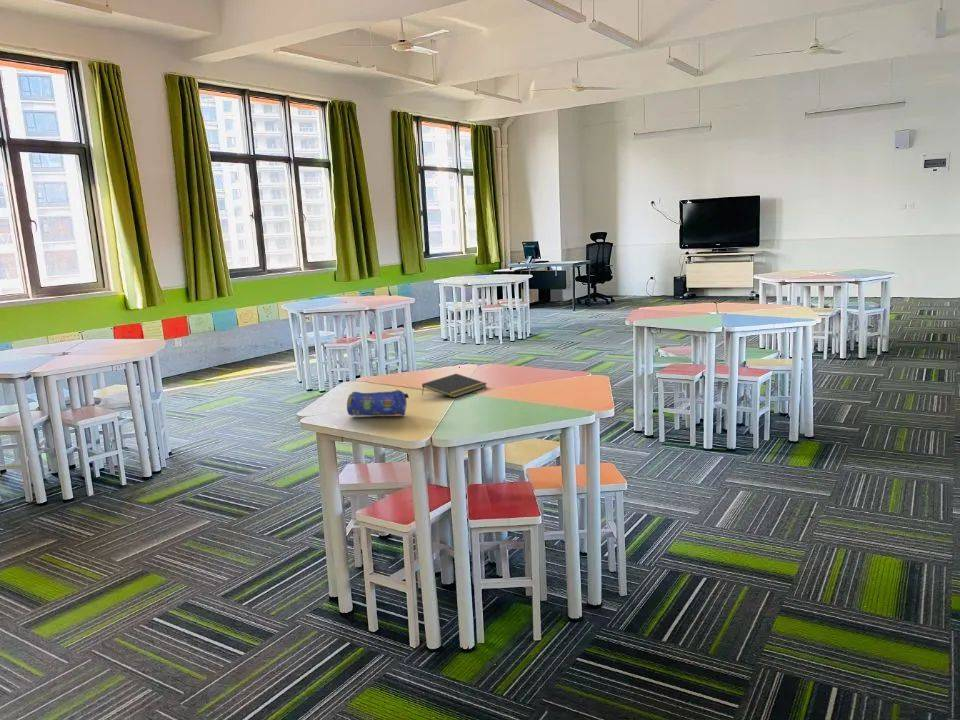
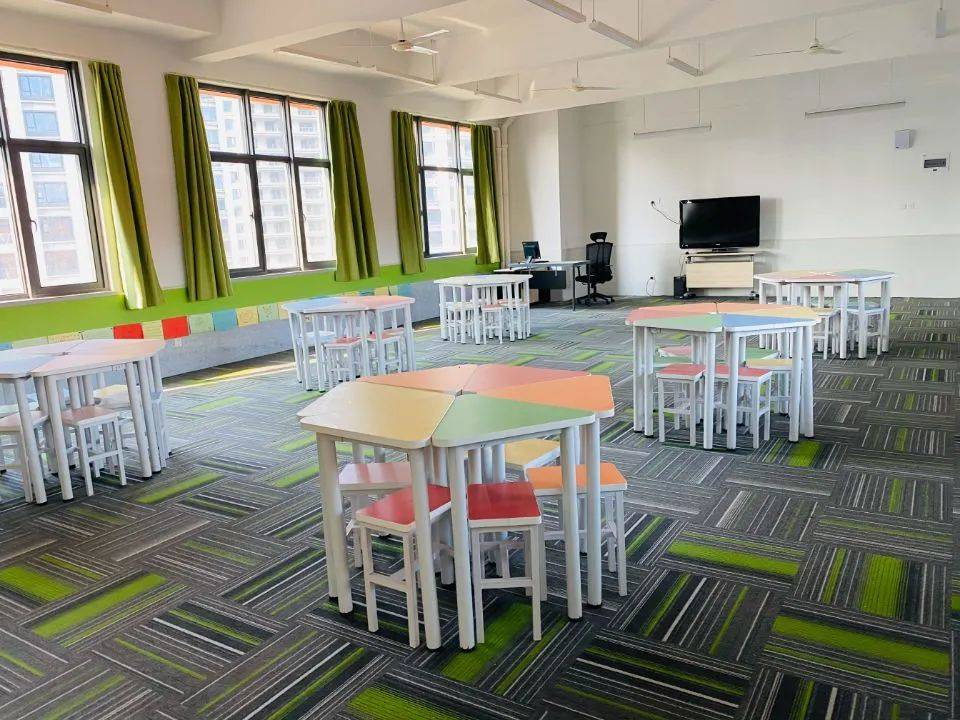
- notepad [421,373,488,399]
- pencil case [346,389,410,417]
